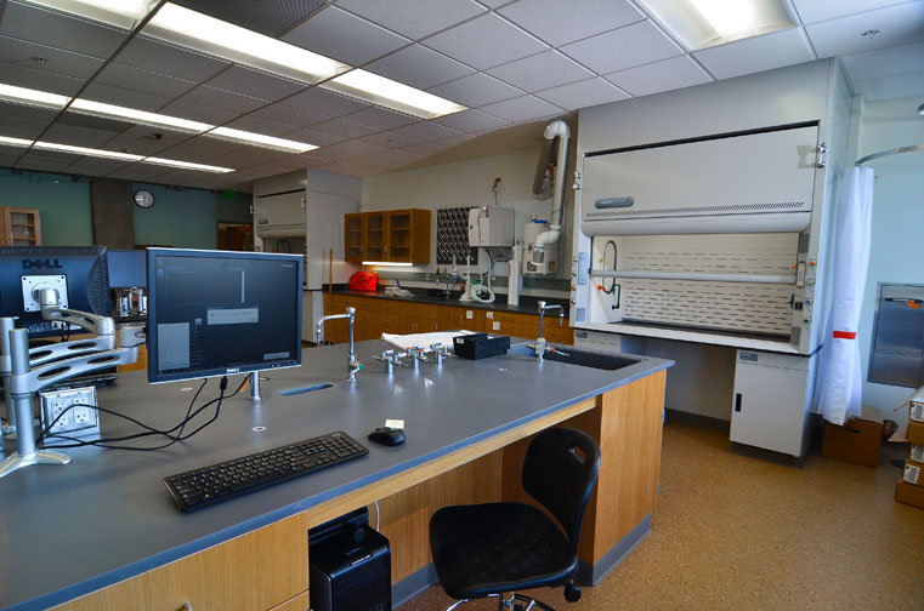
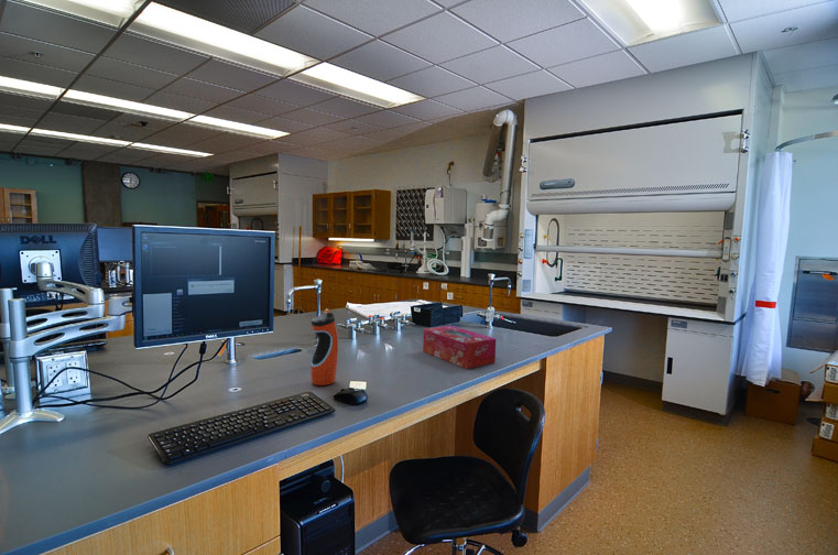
+ tissue box [422,325,497,370]
+ water bottle [309,308,339,387]
